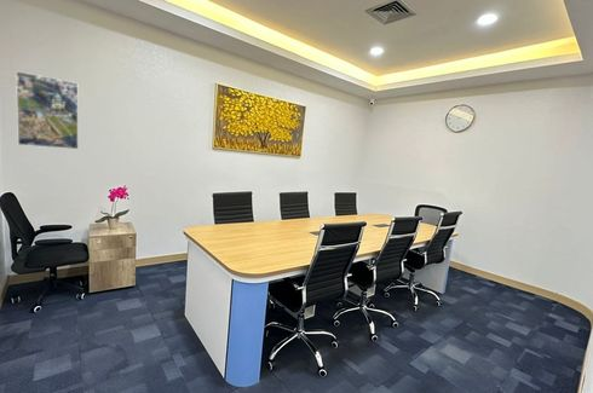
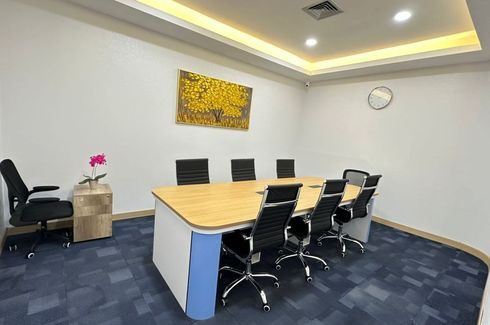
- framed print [15,70,80,150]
